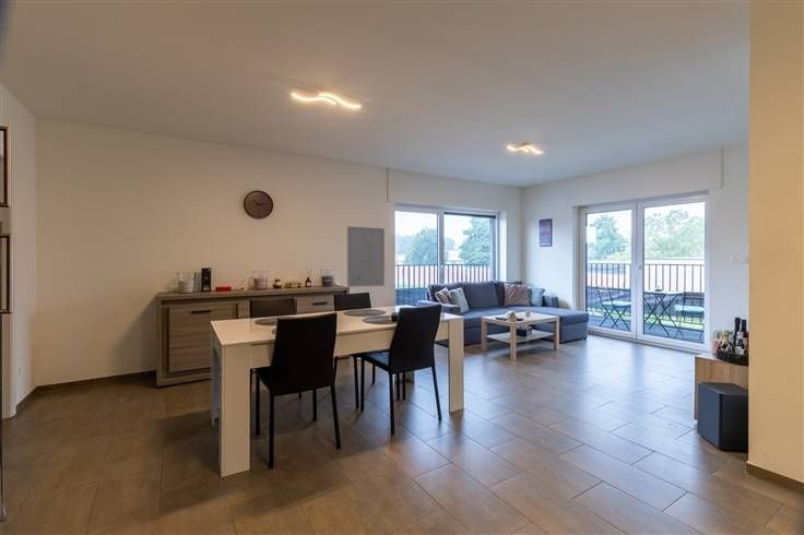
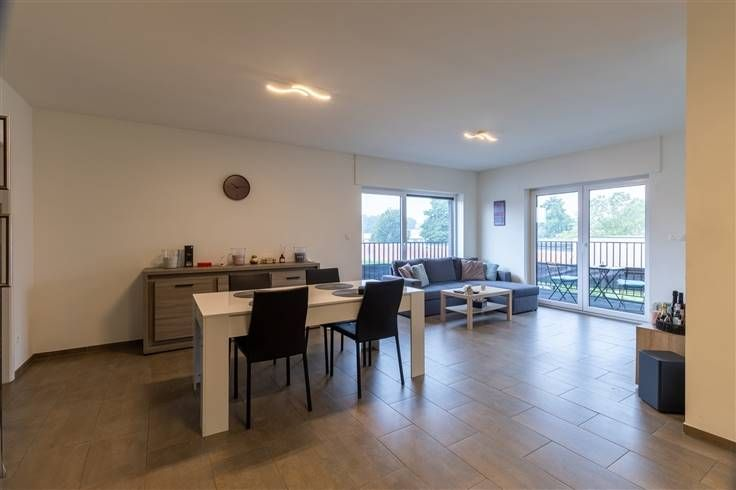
- wall art [346,225,386,288]
